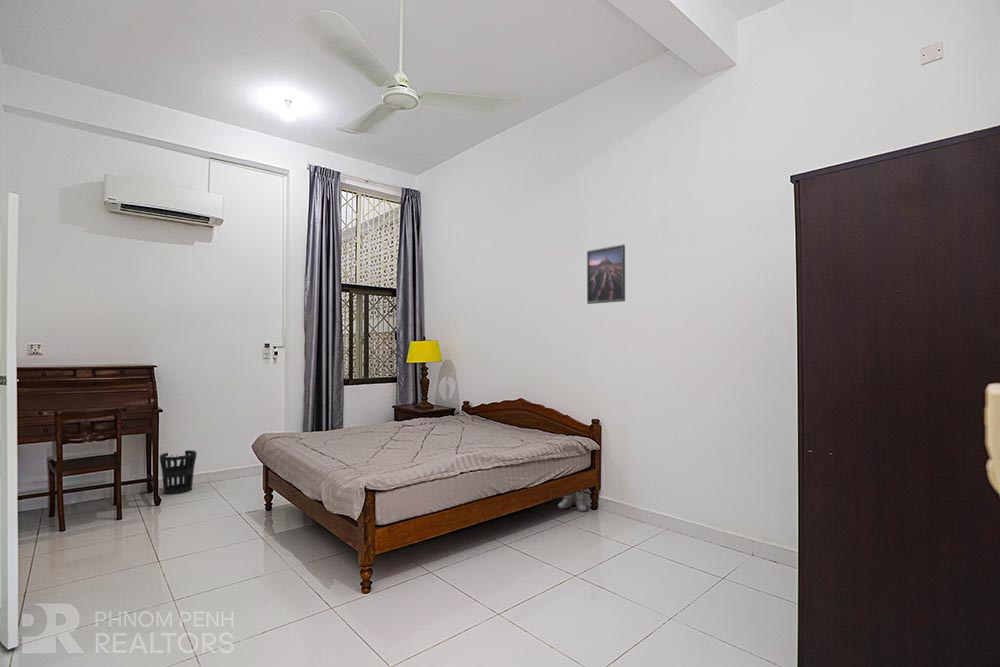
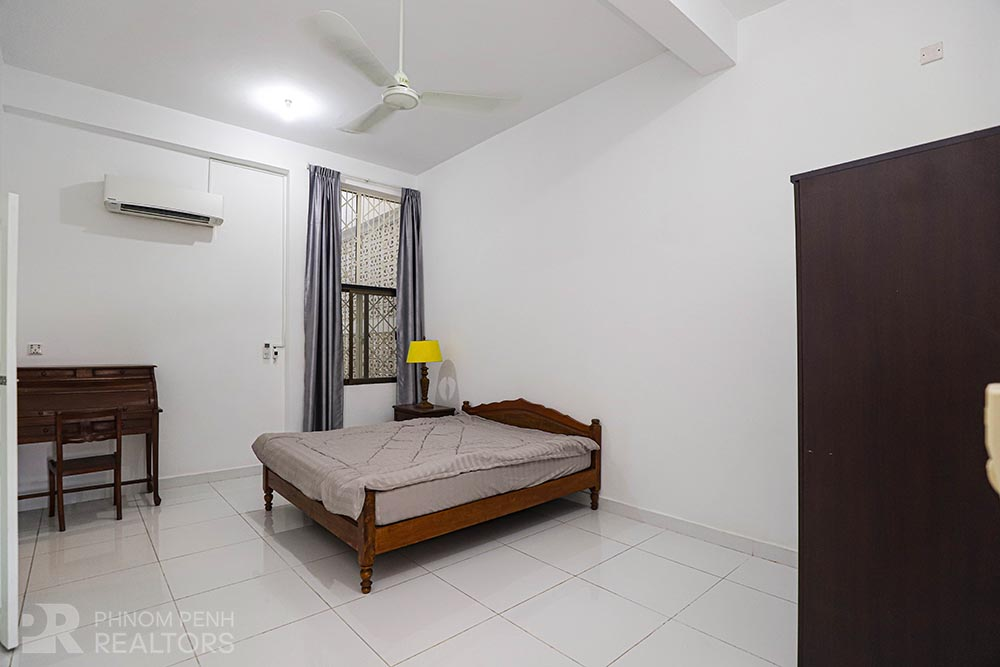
- boots [557,490,588,513]
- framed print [586,244,626,305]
- wastebasket [159,449,198,495]
